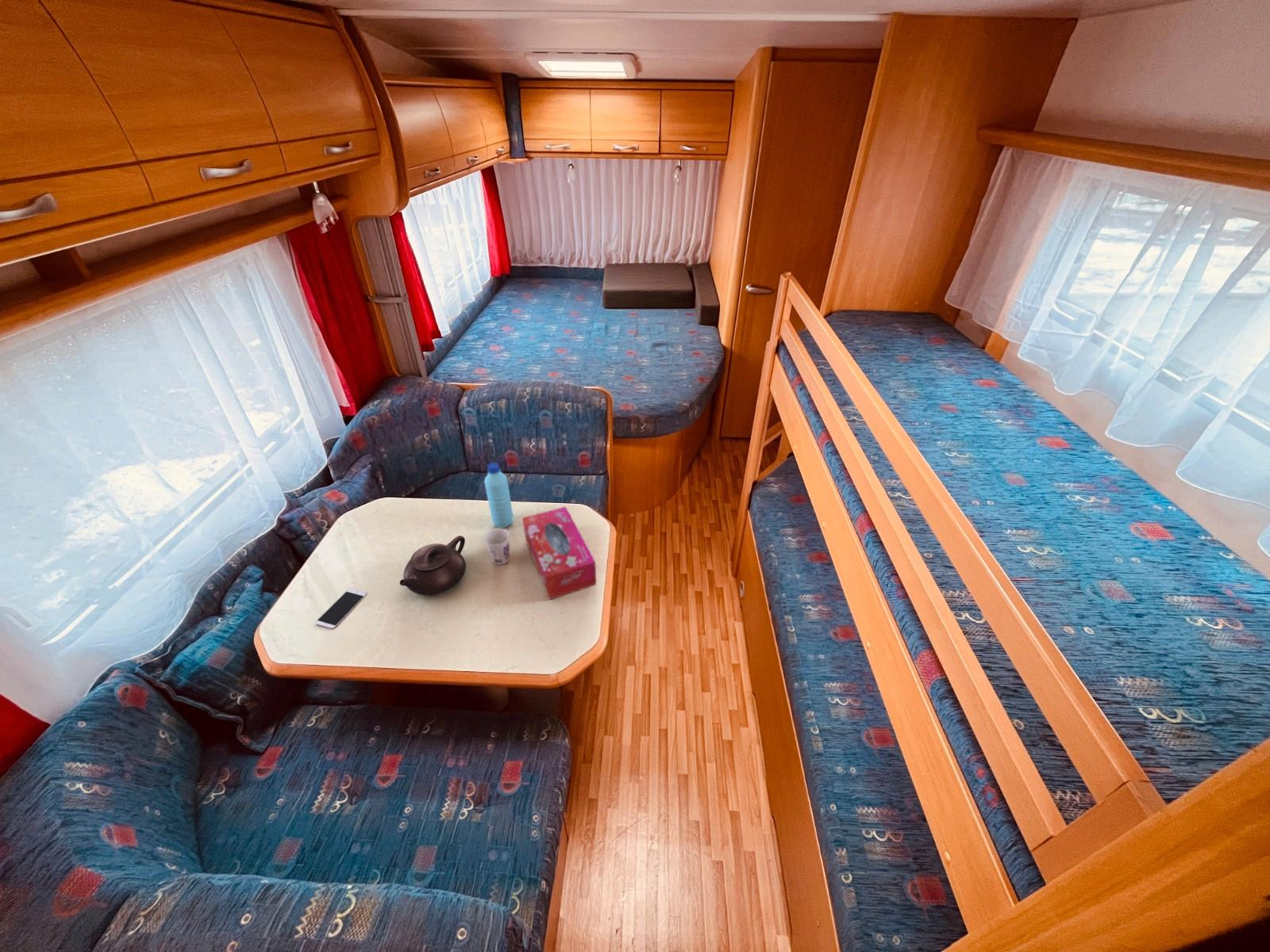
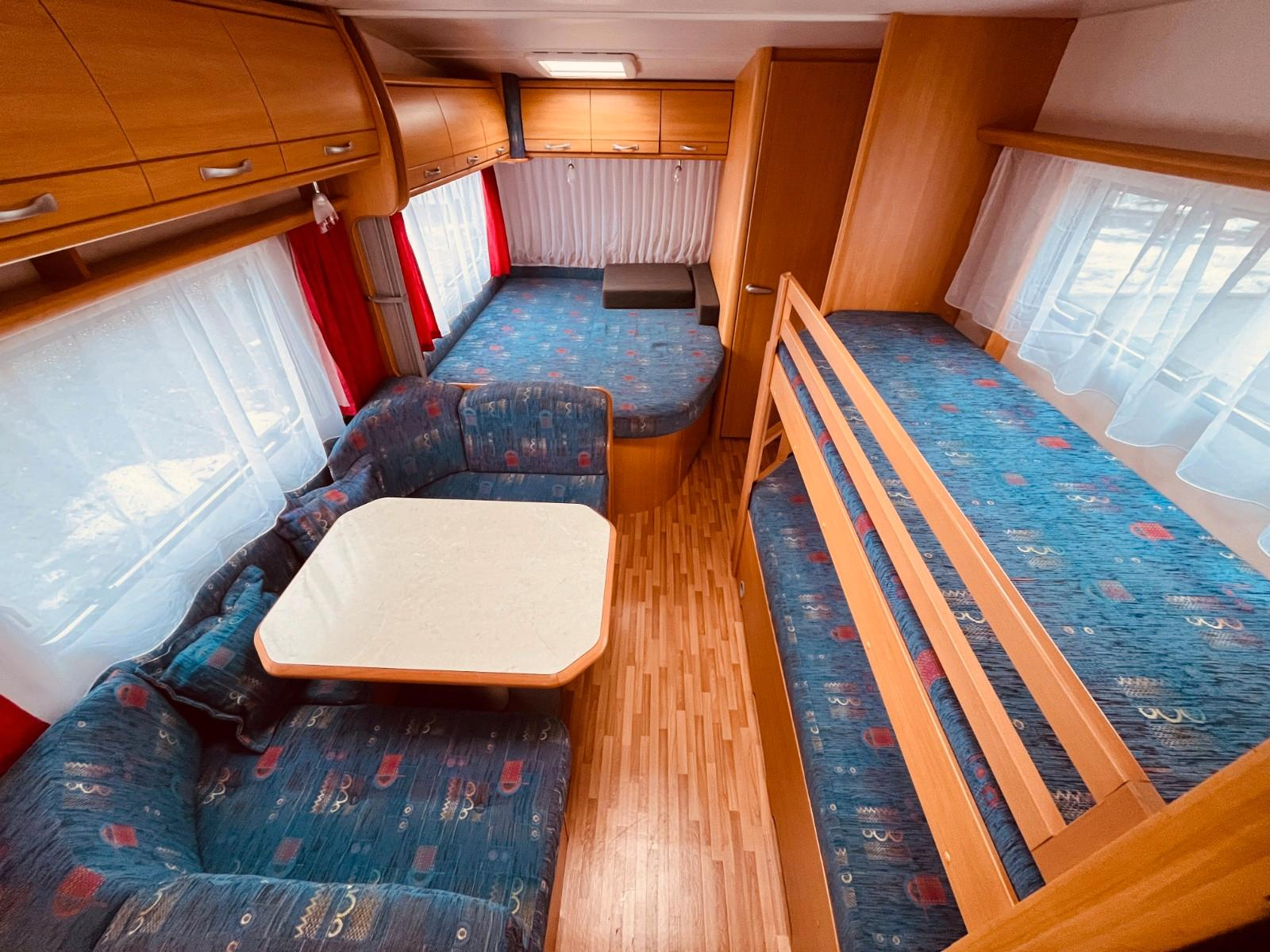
- water bottle [483,462,514,529]
- tissue box [521,505,597,601]
- teapot [399,535,467,596]
- smartphone [314,588,367,629]
- cup [483,528,510,566]
